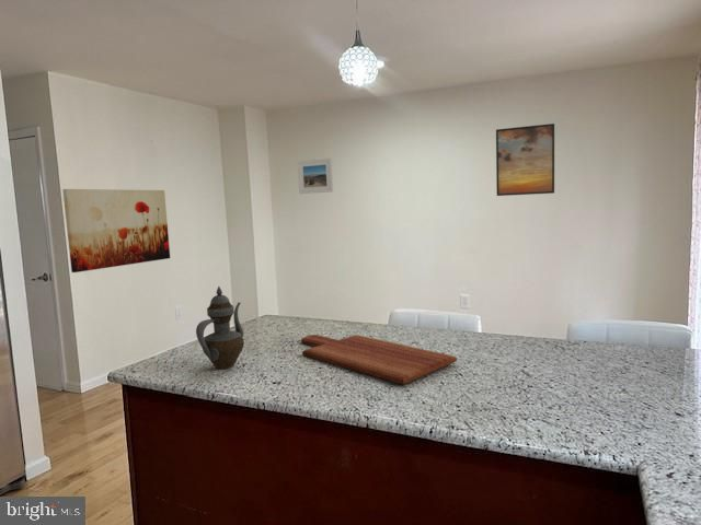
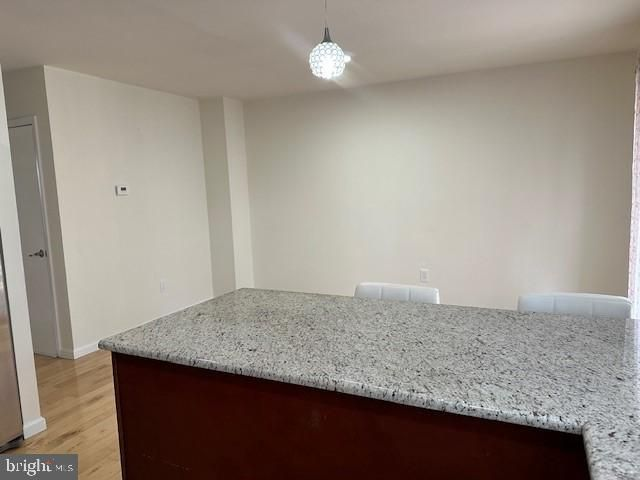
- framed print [495,122,555,197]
- wall art [61,188,171,273]
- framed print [297,158,334,195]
- teapot [195,285,245,370]
- cutting board [300,334,458,386]
